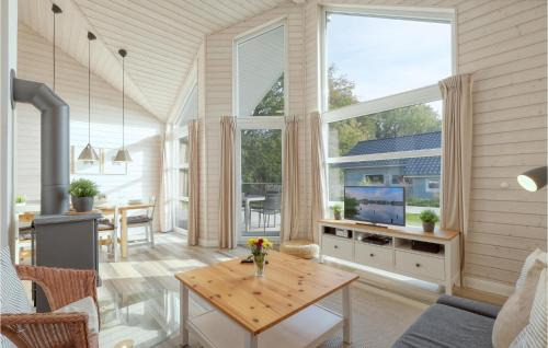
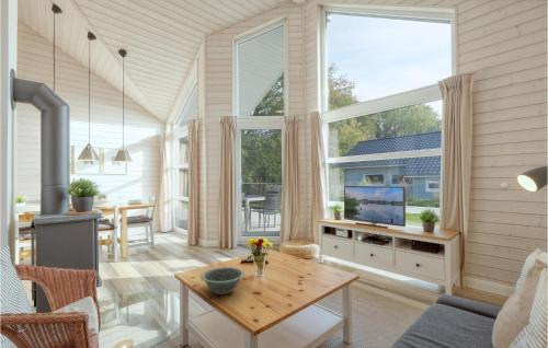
+ decorative bowl [199,266,246,295]
